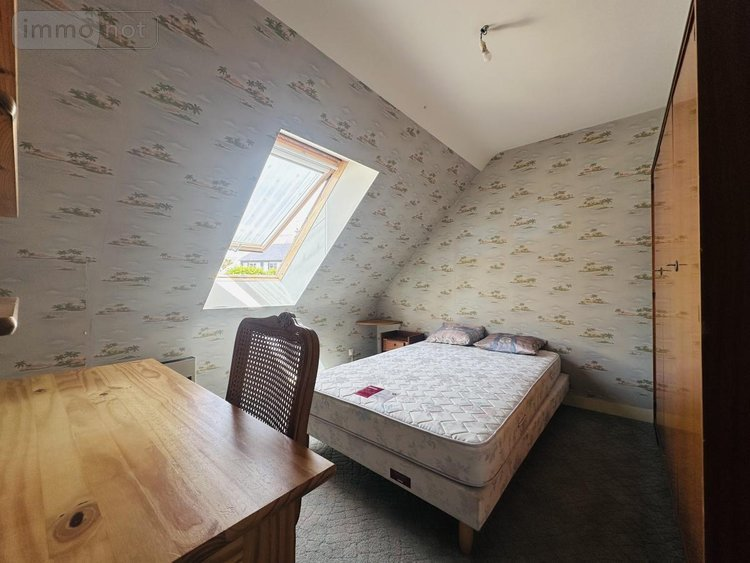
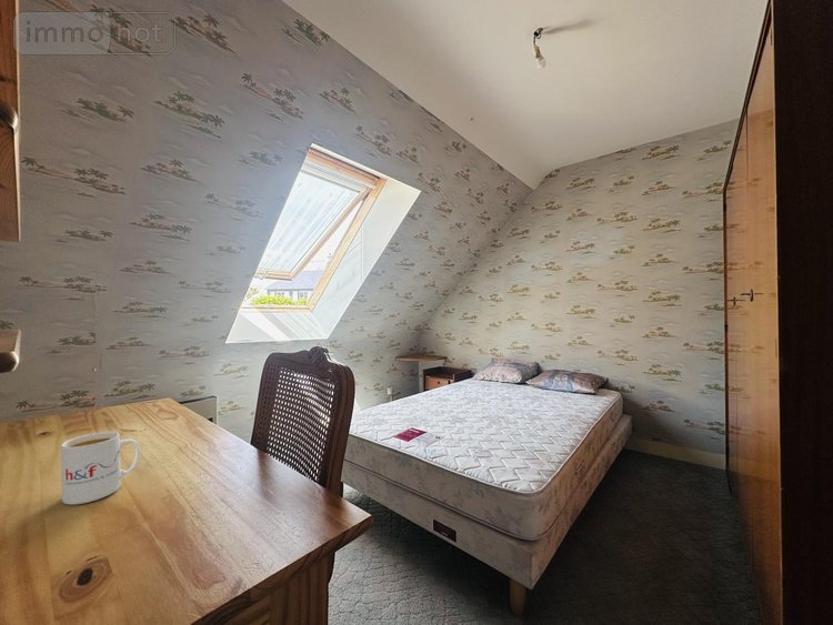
+ mug [60,431,141,506]
